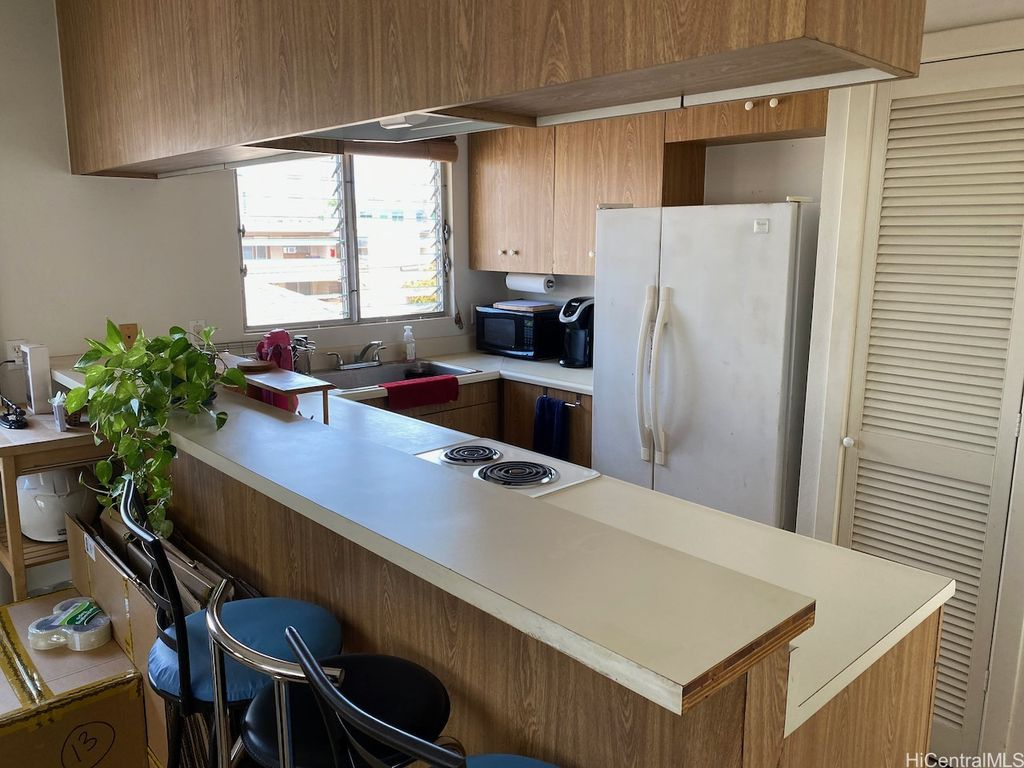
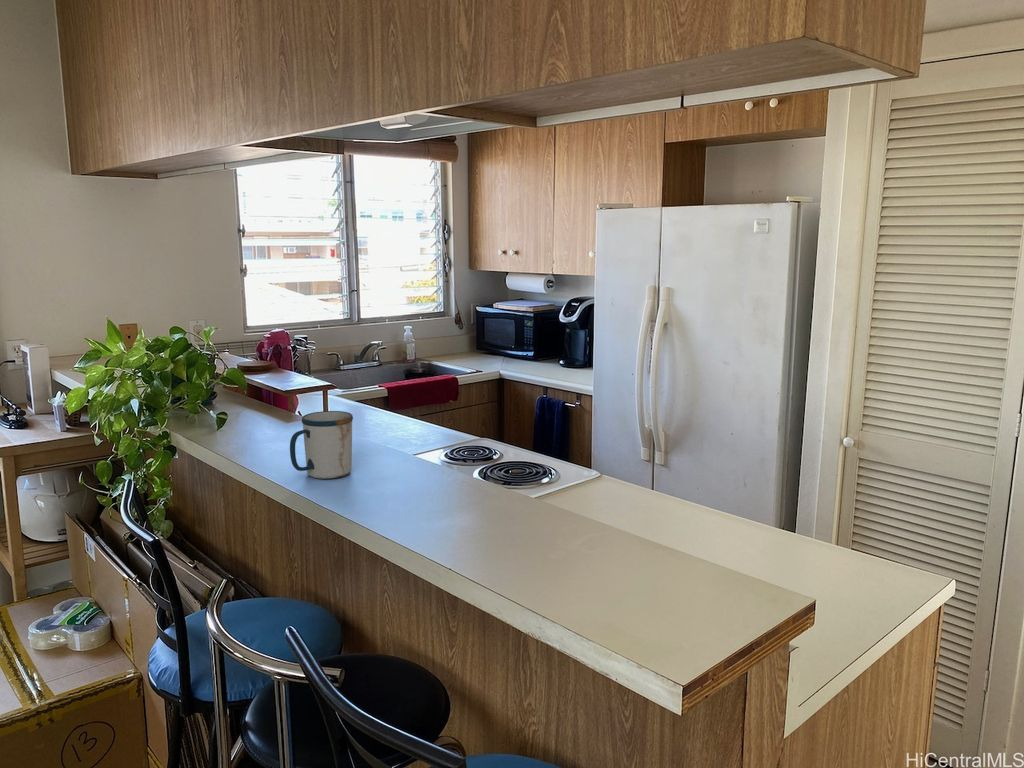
+ mug [289,410,354,480]
